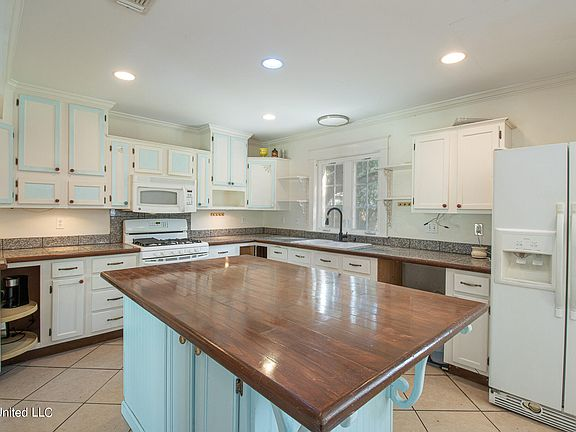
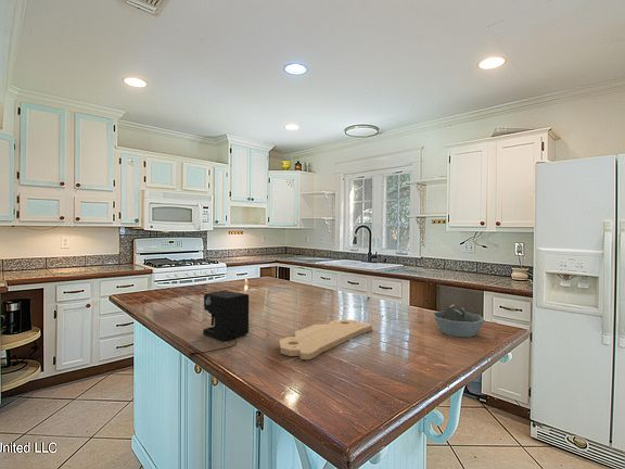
+ bowl [431,303,486,339]
+ coffee maker [188,290,250,357]
+ cutting board [278,319,373,360]
